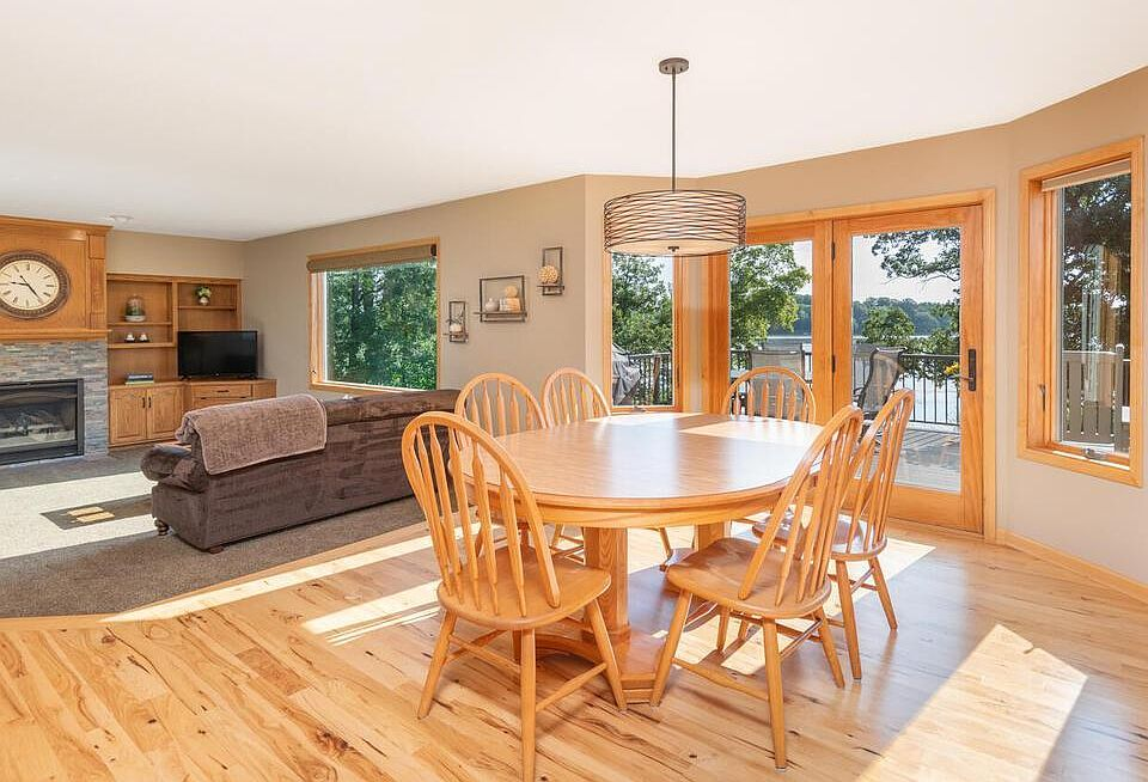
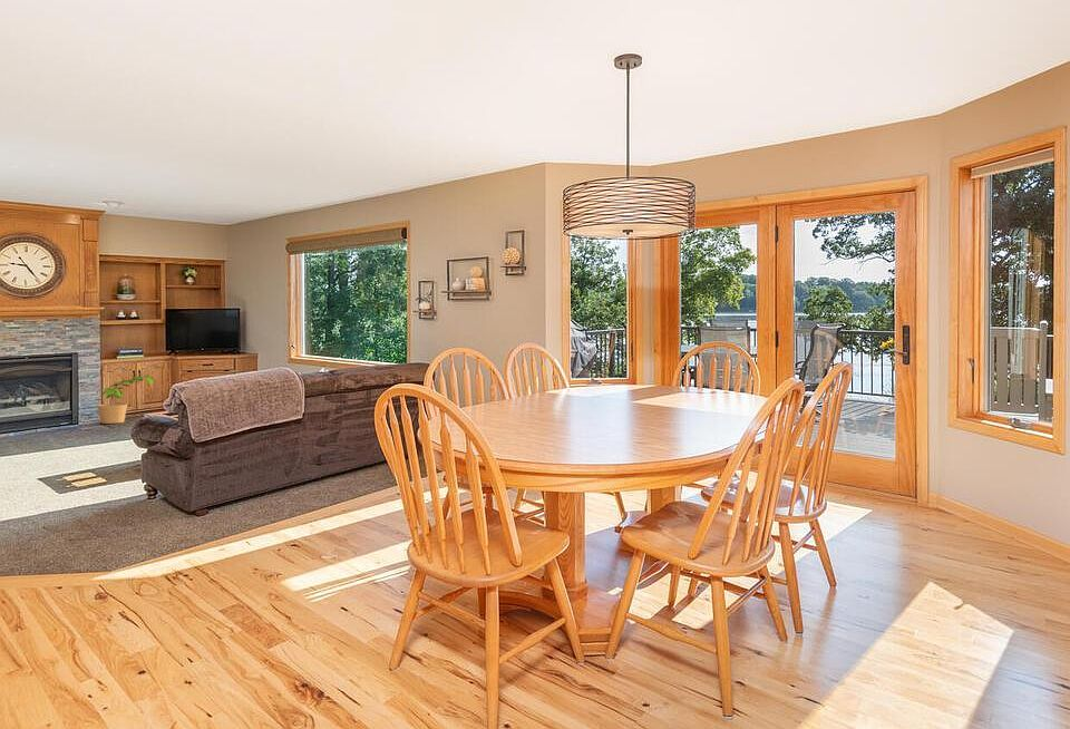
+ potted plant [96,375,154,425]
